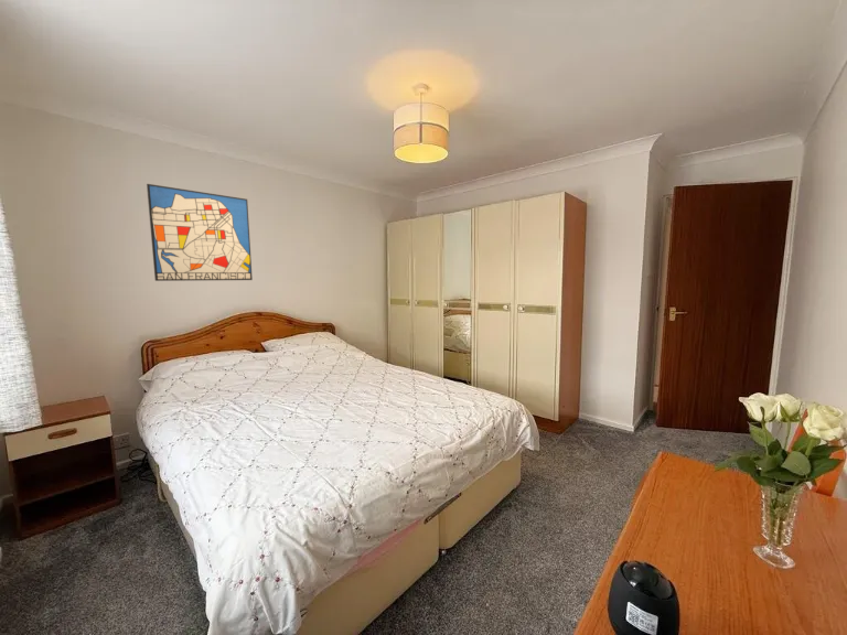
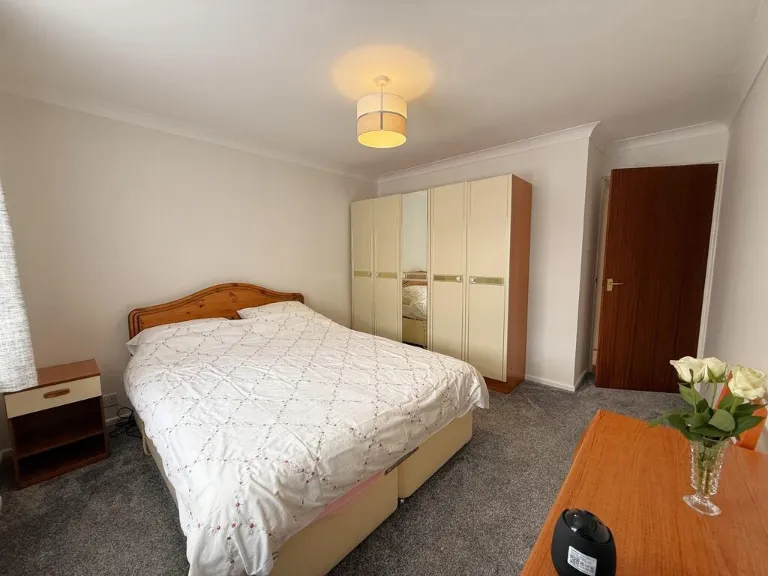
- wall art [146,183,254,282]
